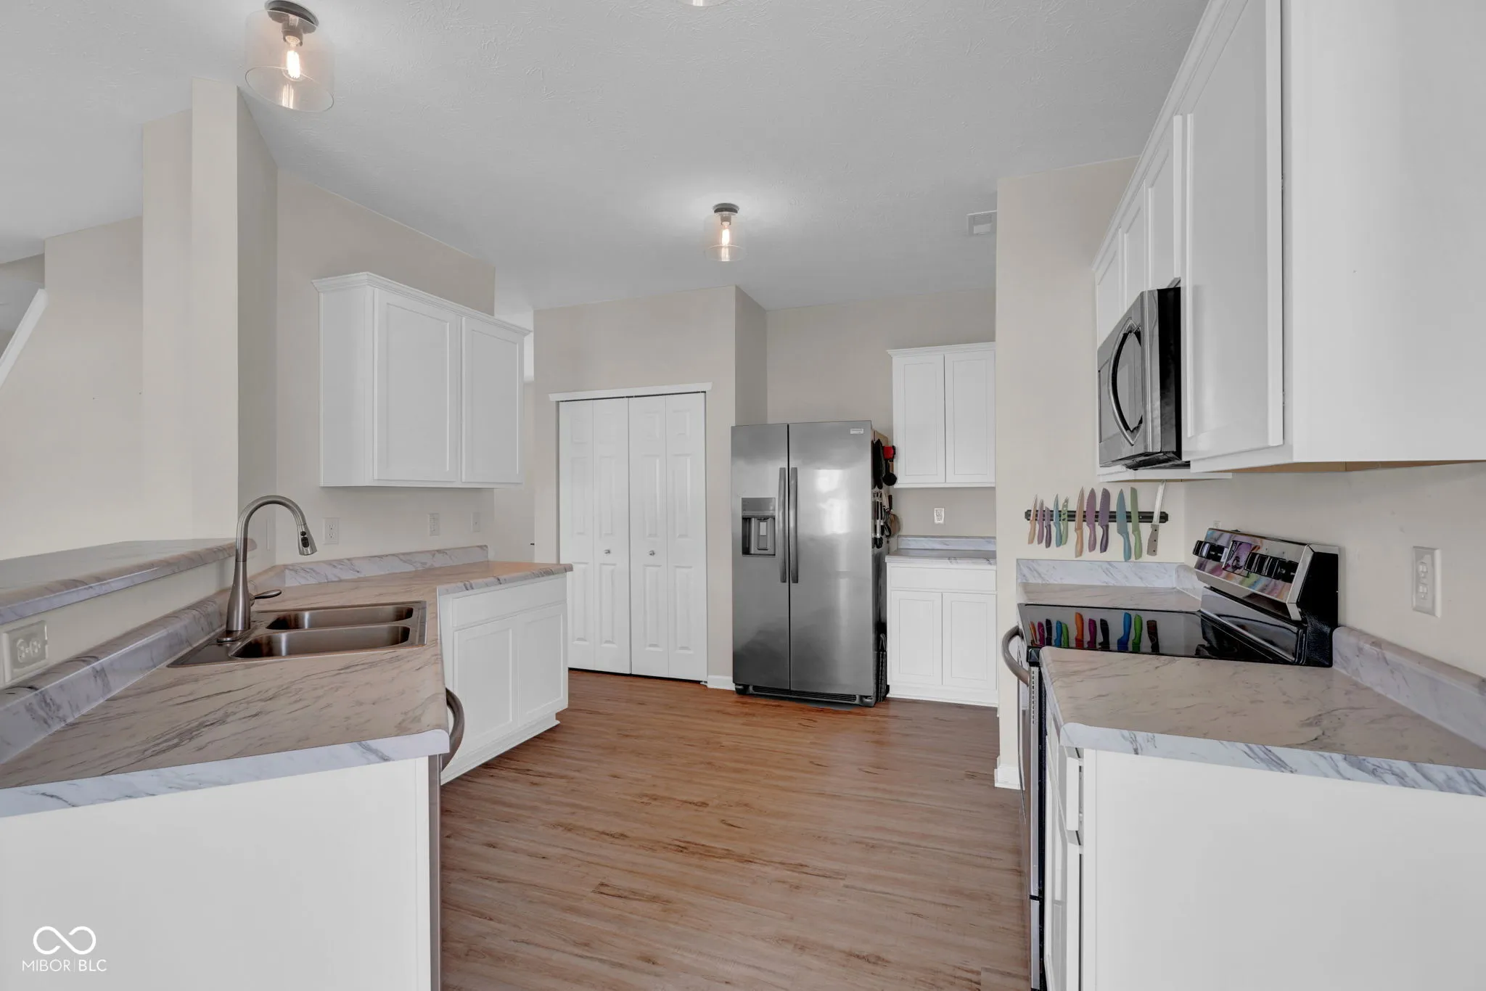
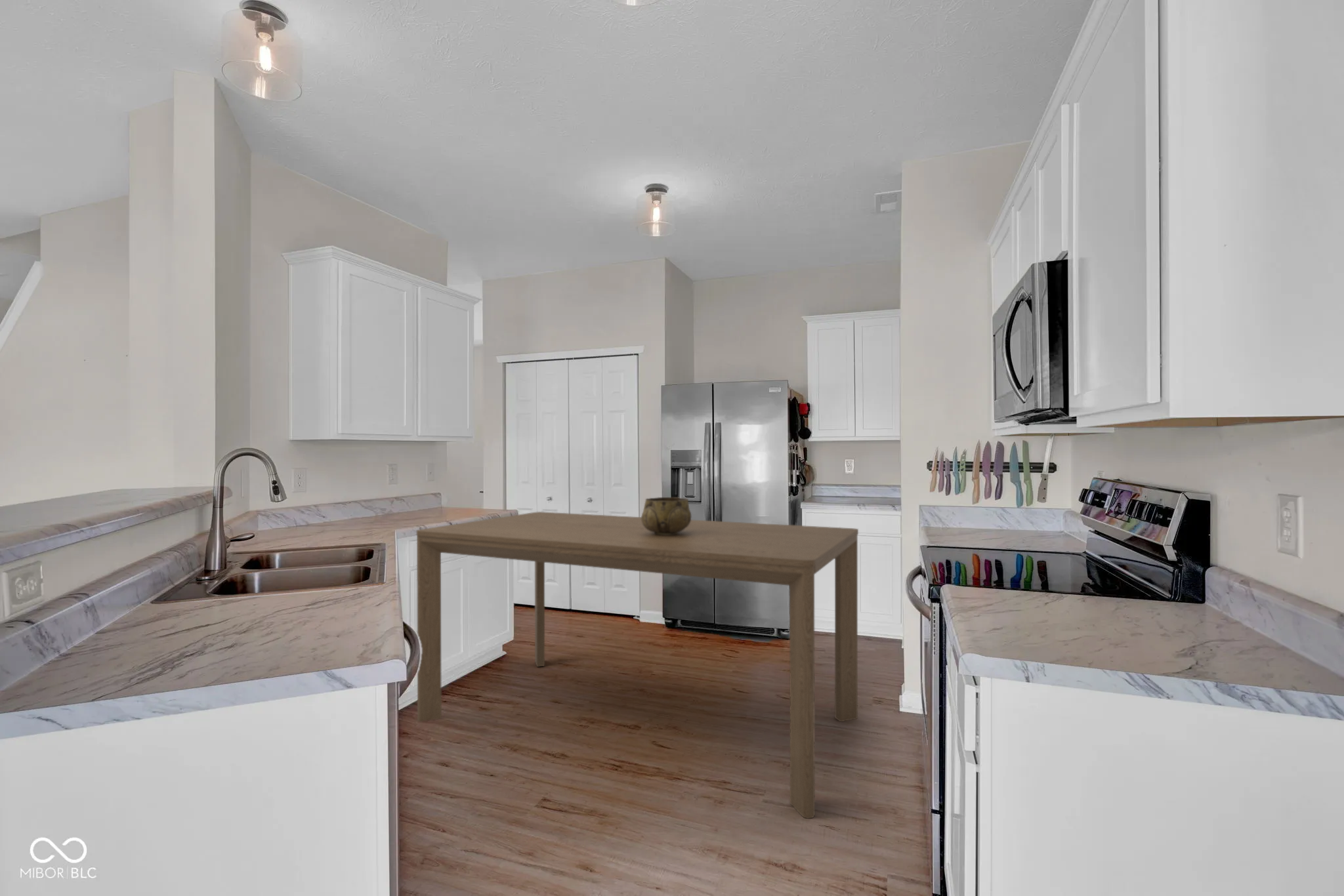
+ dining table [416,511,859,819]
+ decorative bowl [641,497,692,535]
